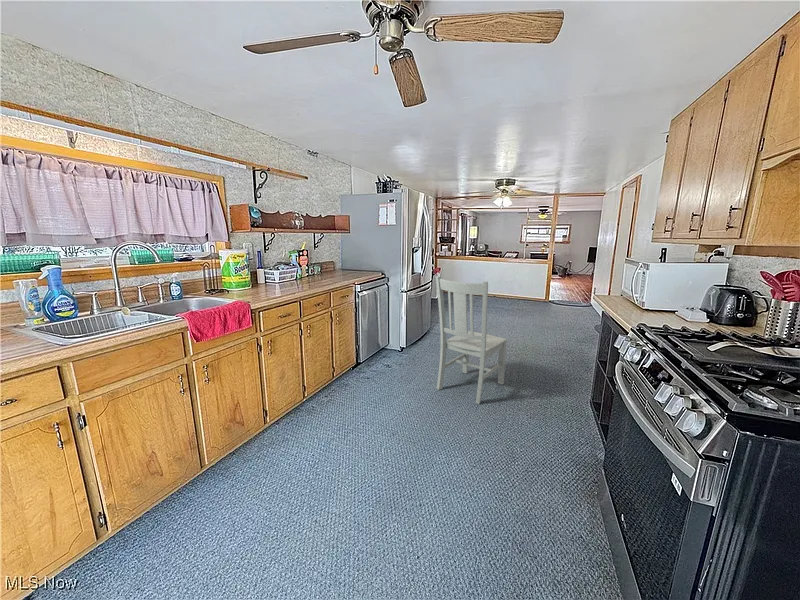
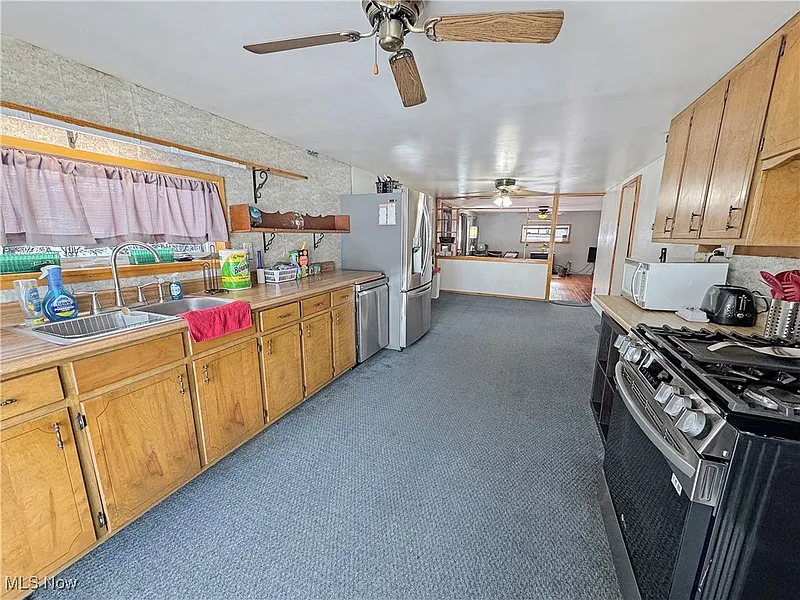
- chair [435,275,508,405]
